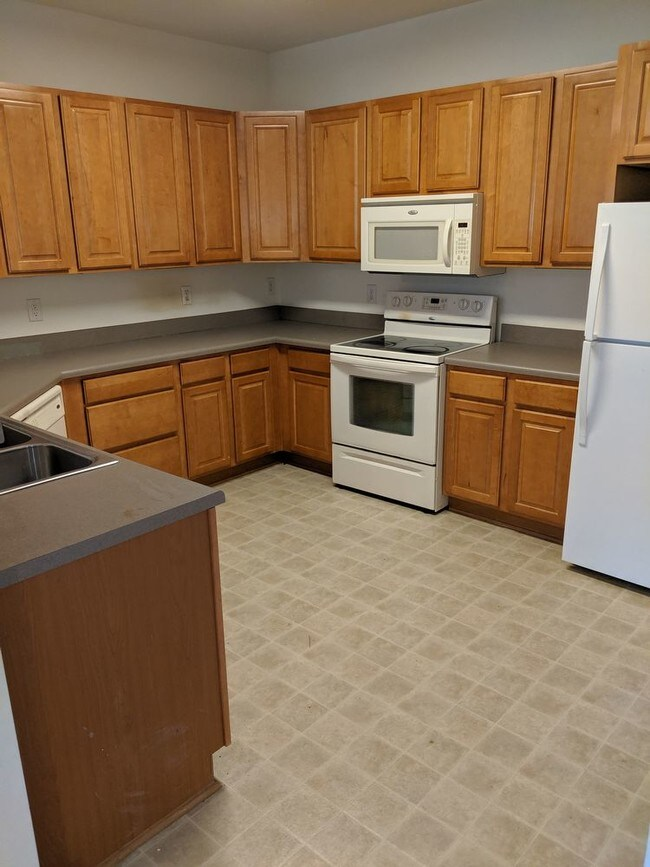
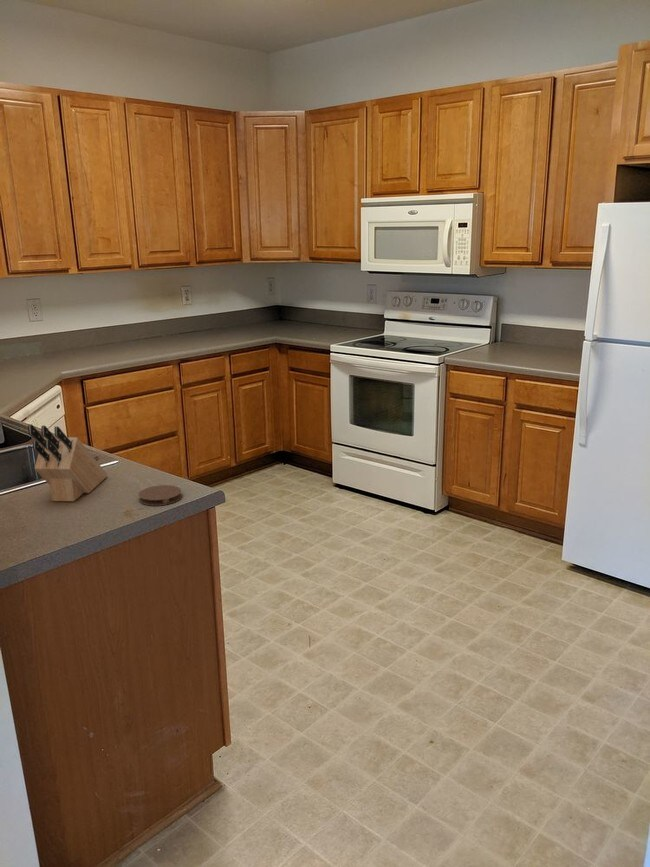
+ coaster [138,484,183,507]
+ knife block [27,423,108,502]
